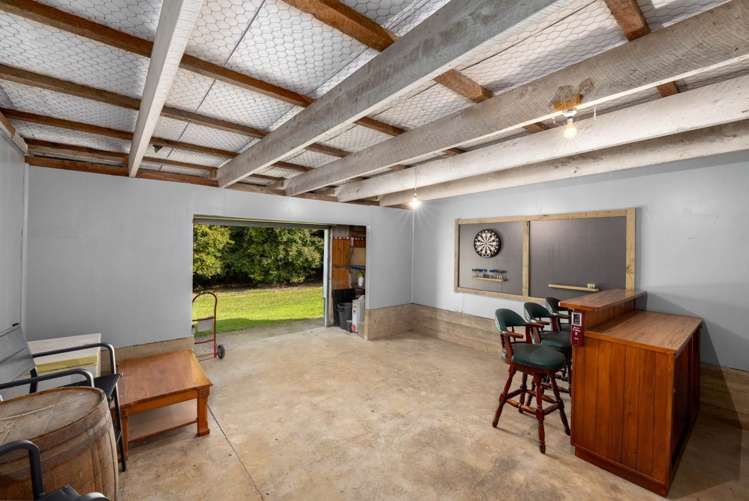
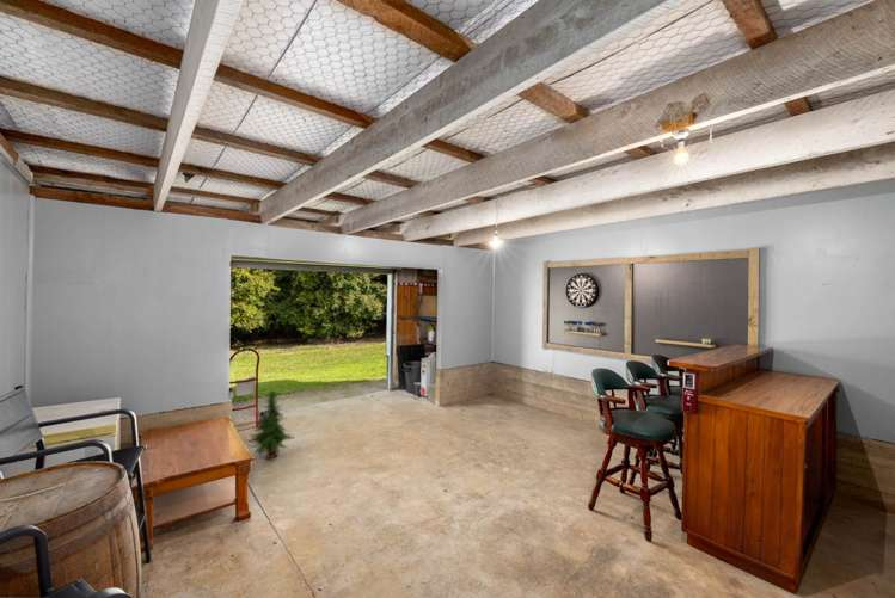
+ tree [245,389,294,460]
